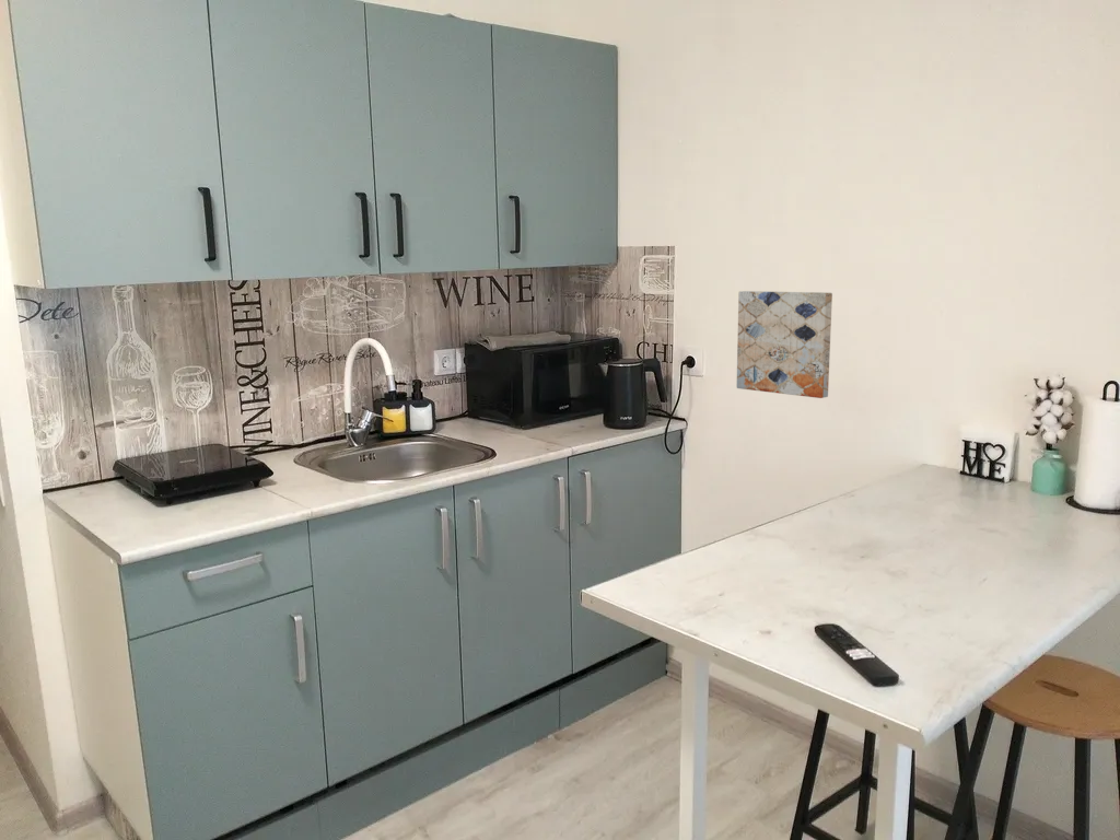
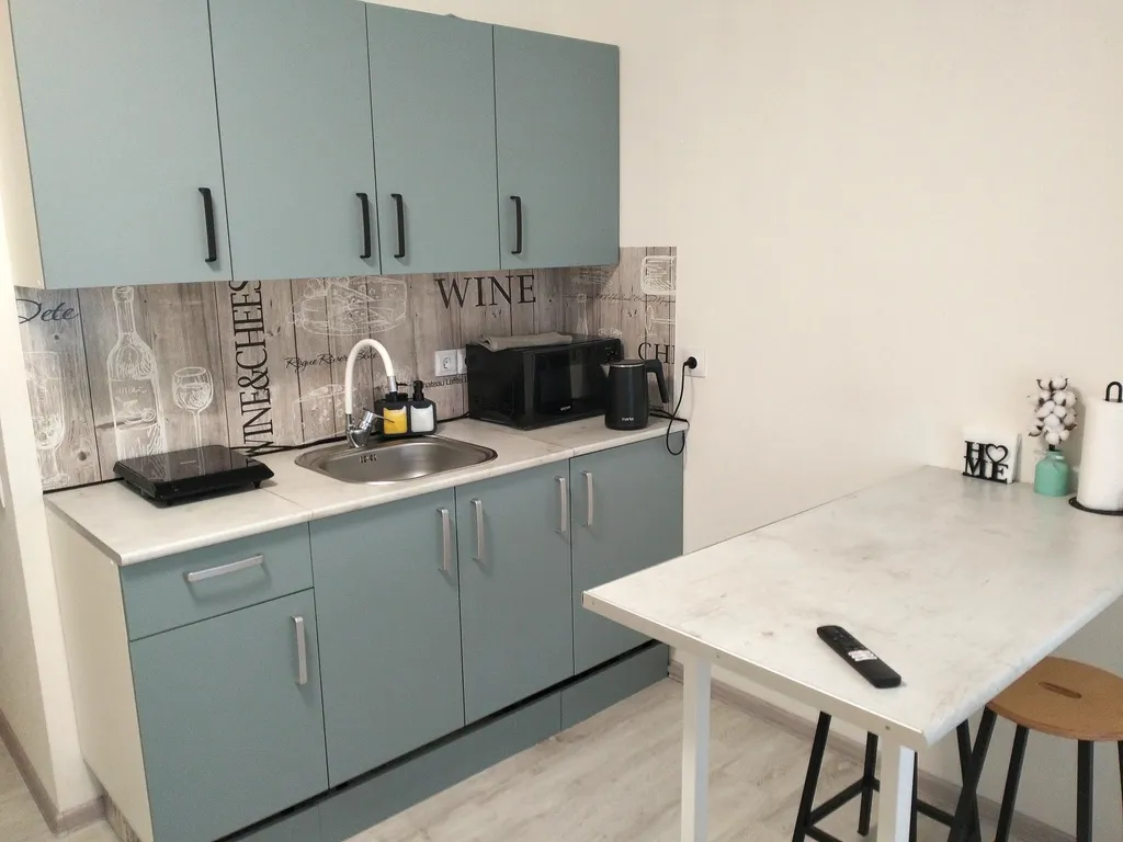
- wall art [736,290,833,399]
